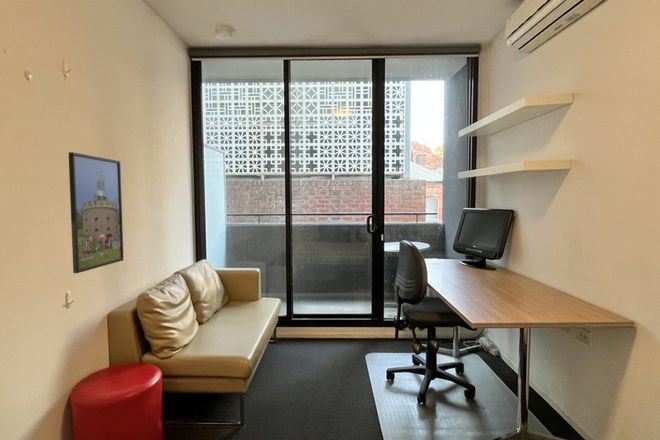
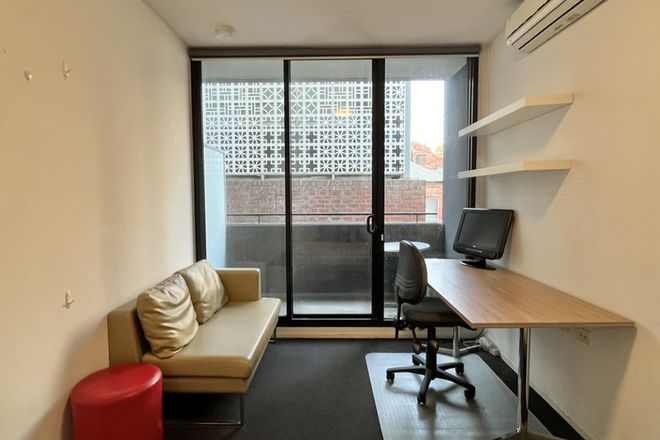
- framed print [68,151,125,274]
